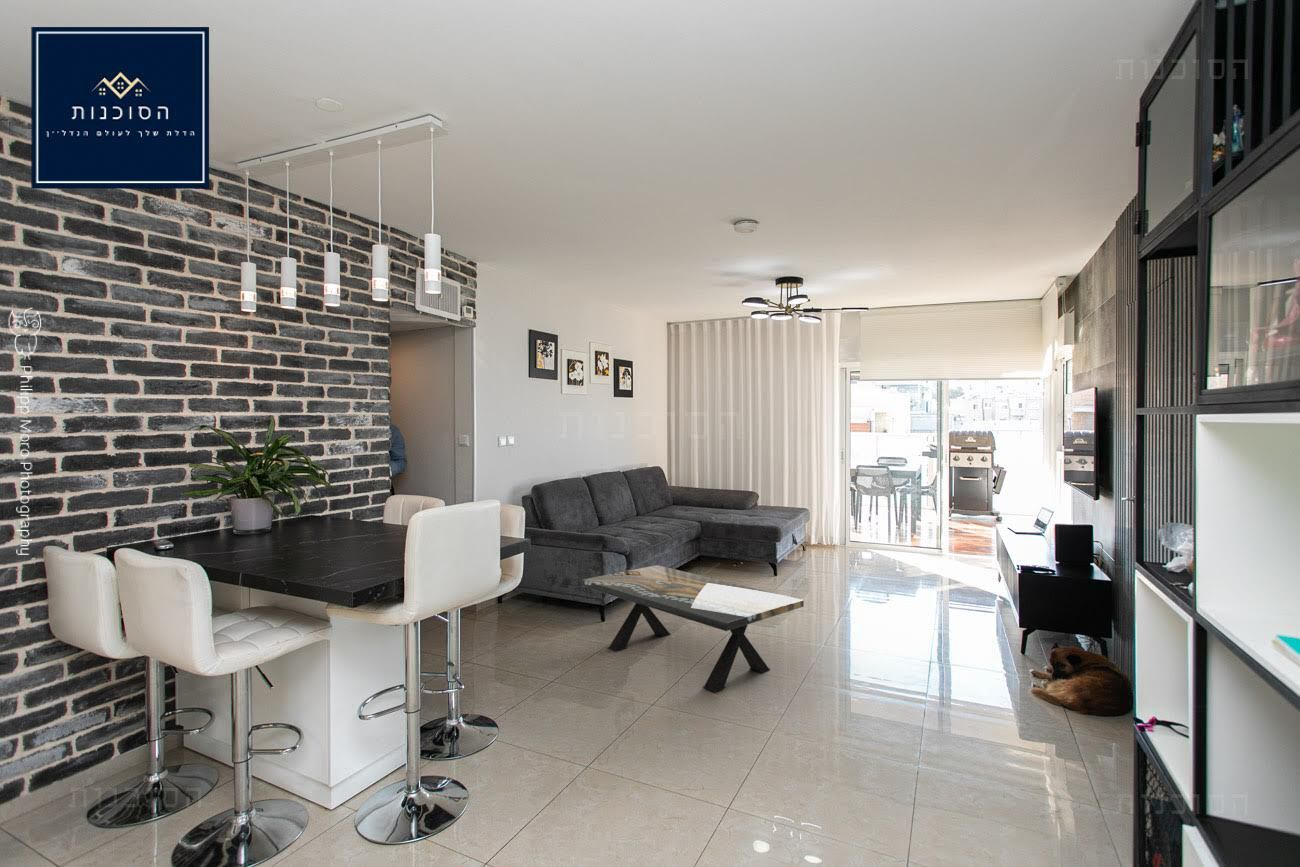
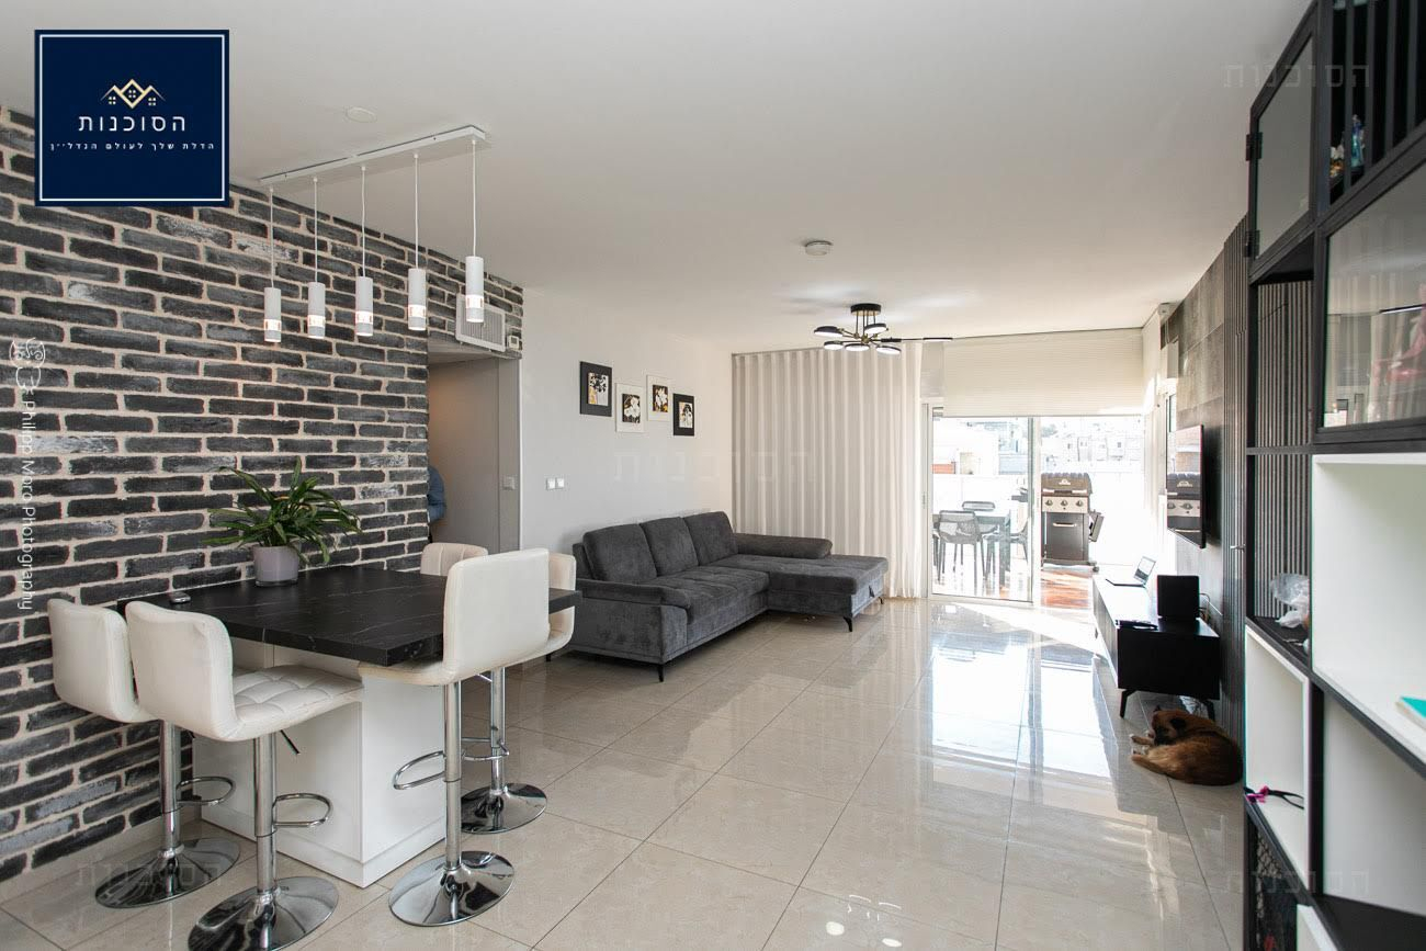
- coffee table [580,564,805,693]
